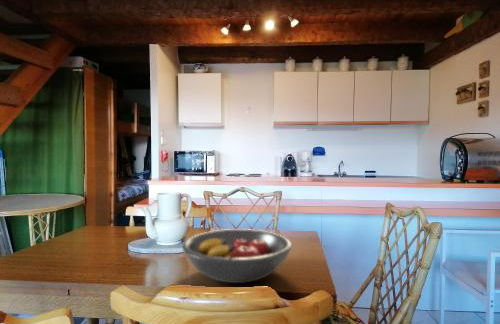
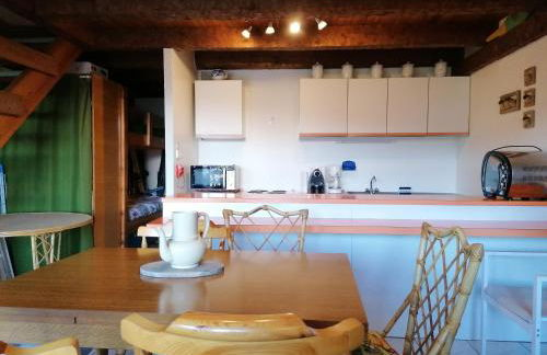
- fruit bowl [181,228,293,284]
